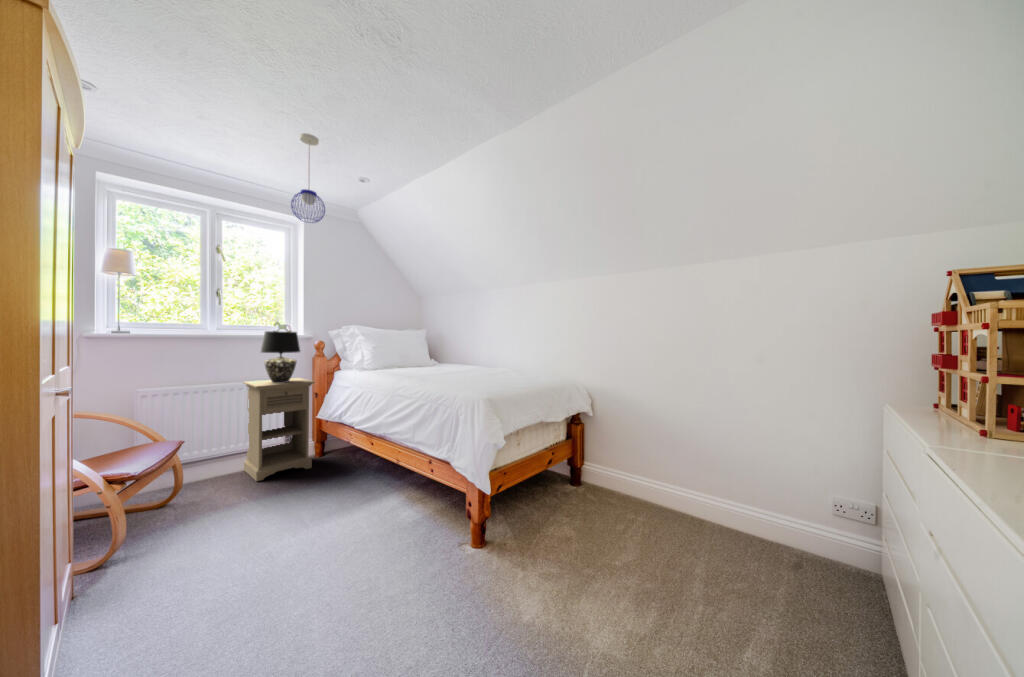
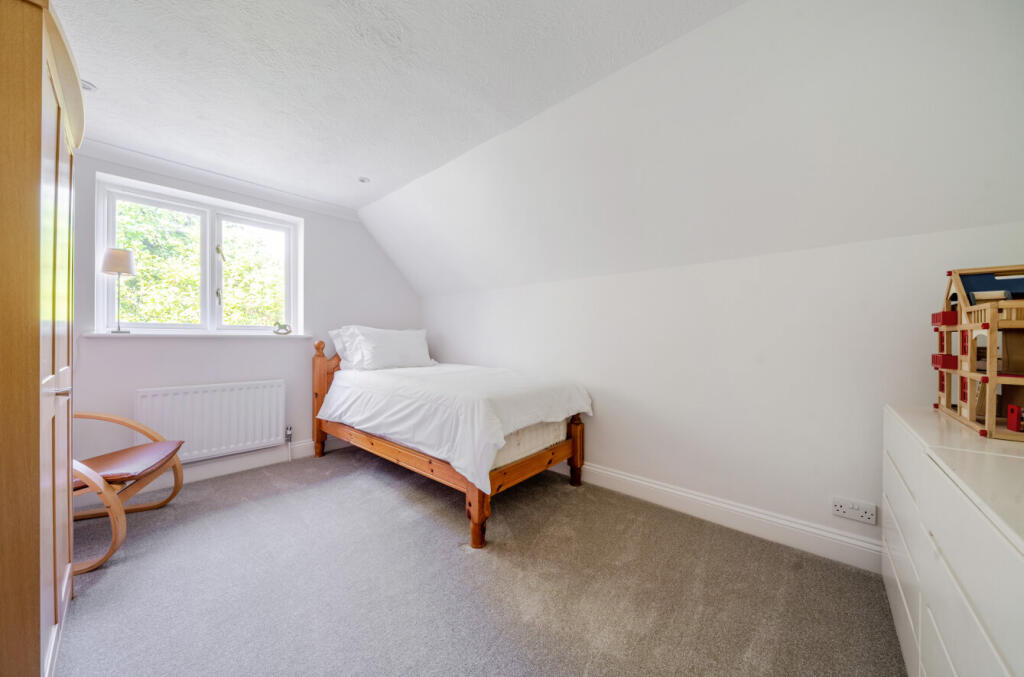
- nightstand [242,377,316,483]
- pendant light [290,132,326,224]
- table lamp [260,330,301,383]
